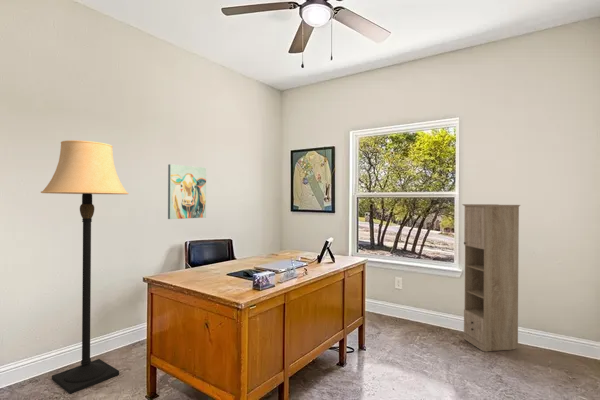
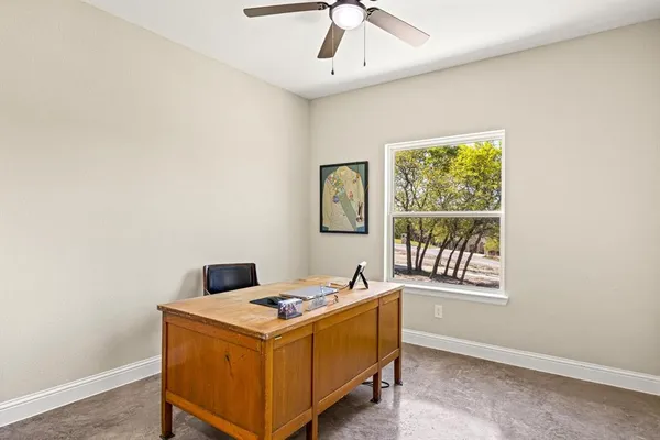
- wall art [167,163,207,220]
- storage cabinet [461,203,521,353]
- lamp [40,139,130,395]
